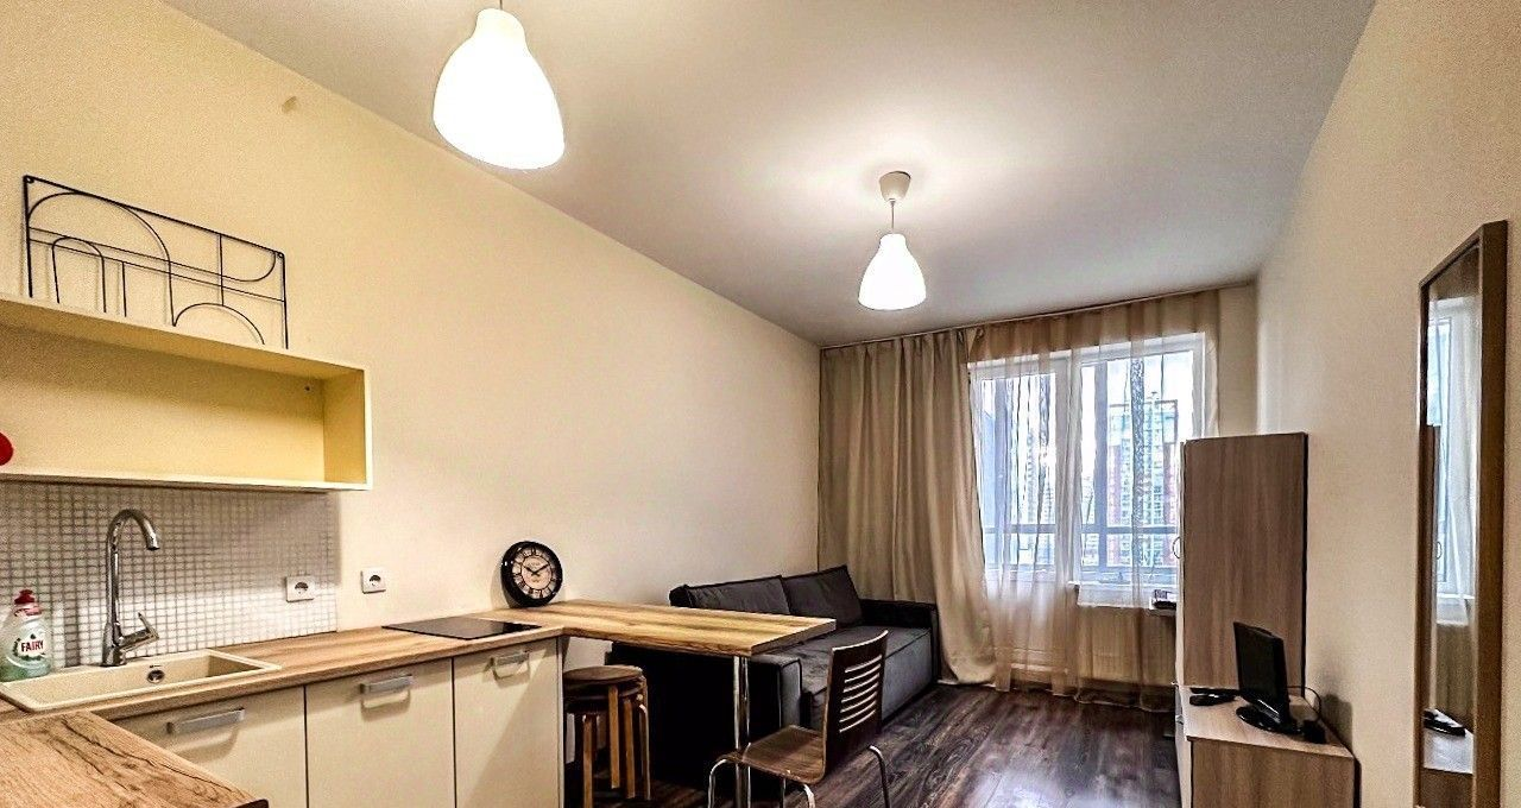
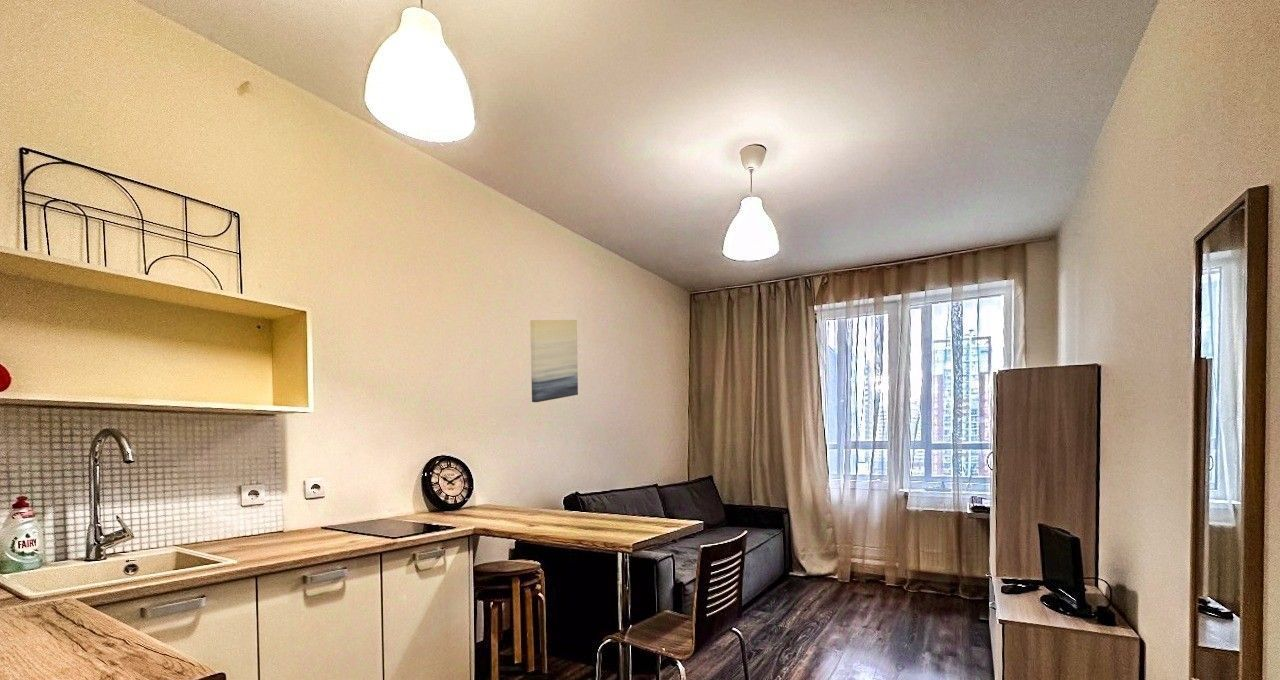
+ wall art [529,319,579,403]
